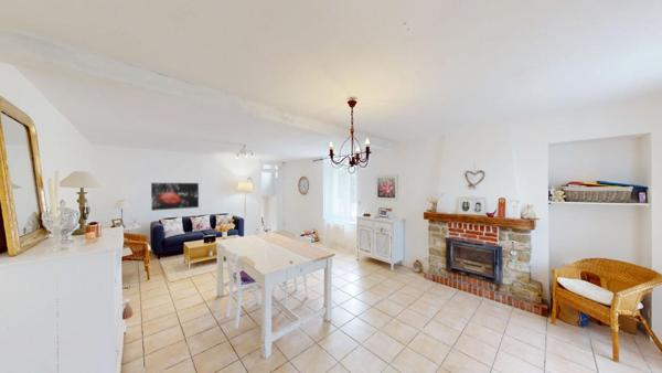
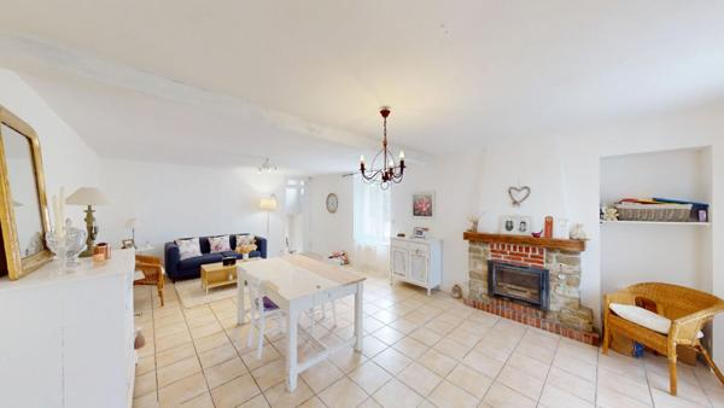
- wall art [150,182,200,212]
